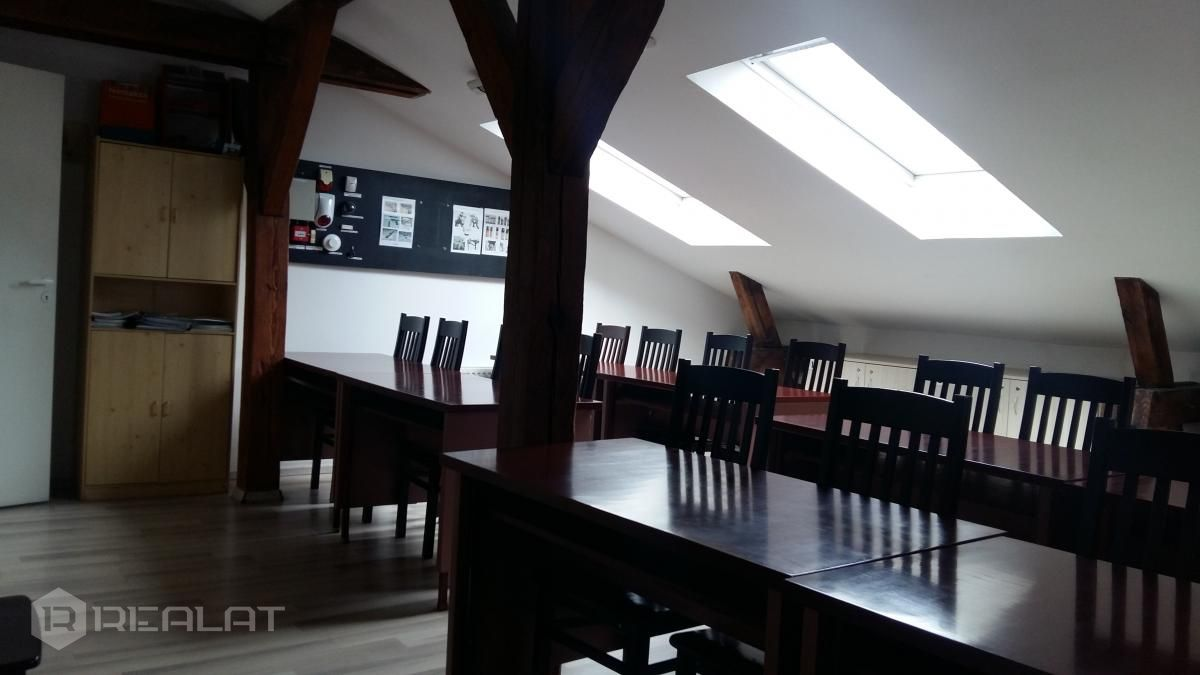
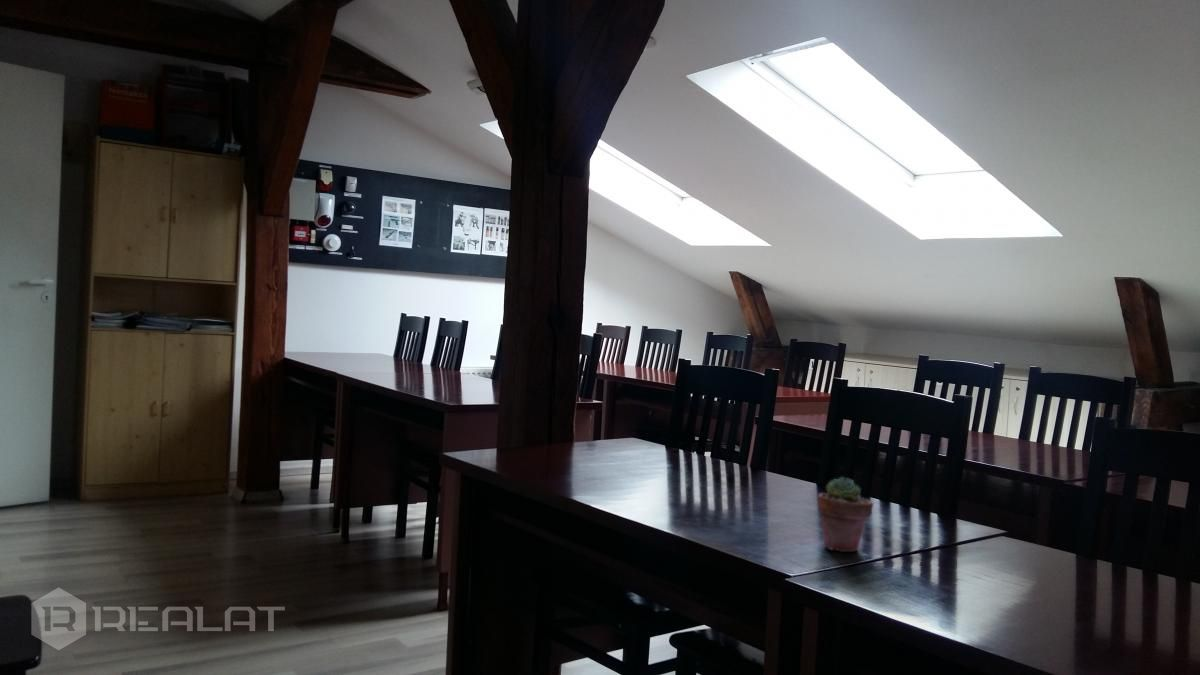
+ potted succulent [816,476,874,553]
